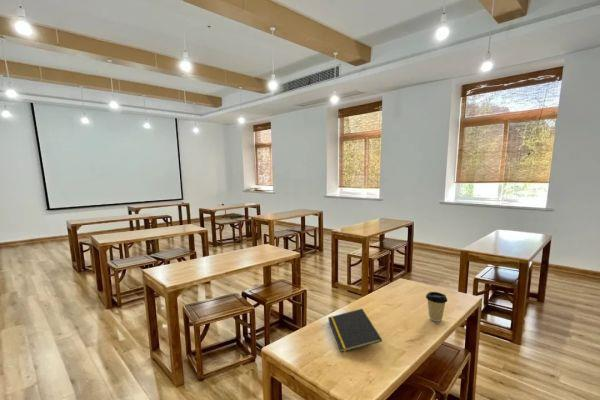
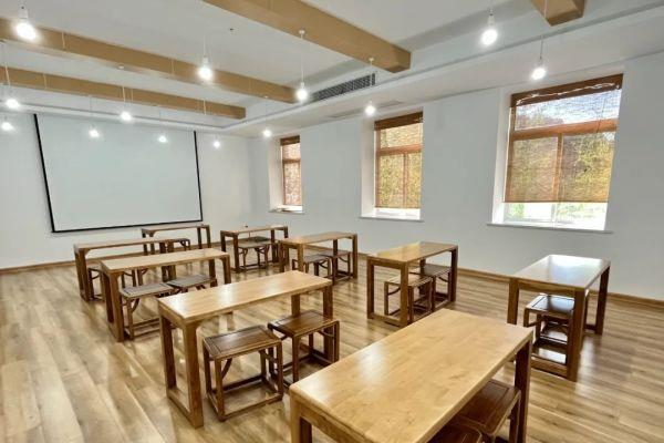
- notepad [327,308,383,353]
- coffee cup [425,291,448,323]
